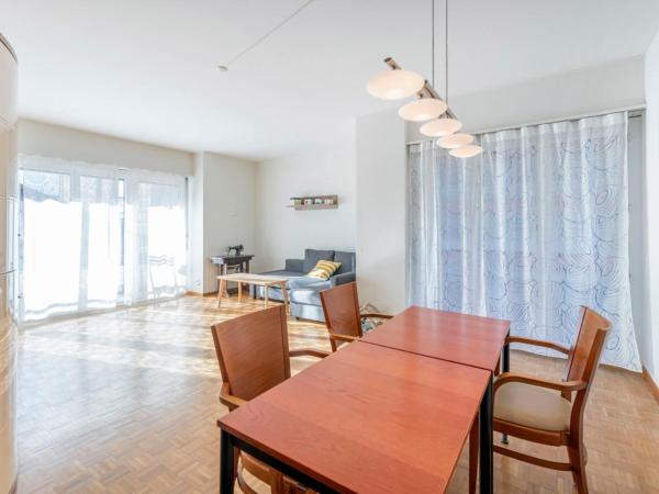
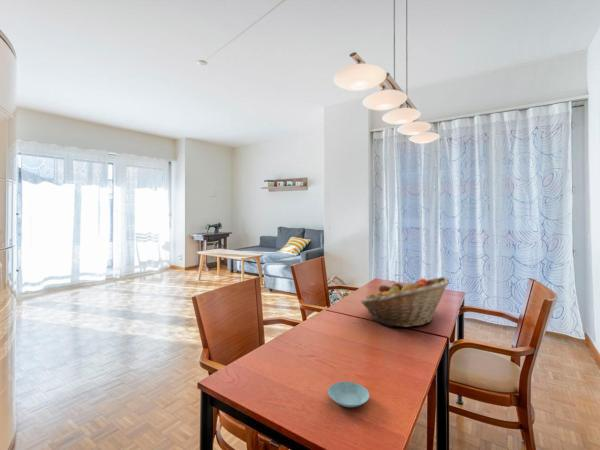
+ fruit basket [360,276,451,328]
+ saucer [327,381,371,408]
